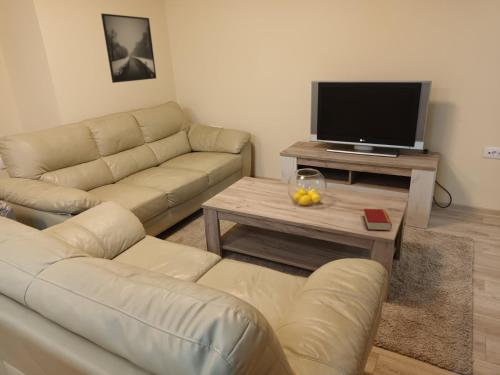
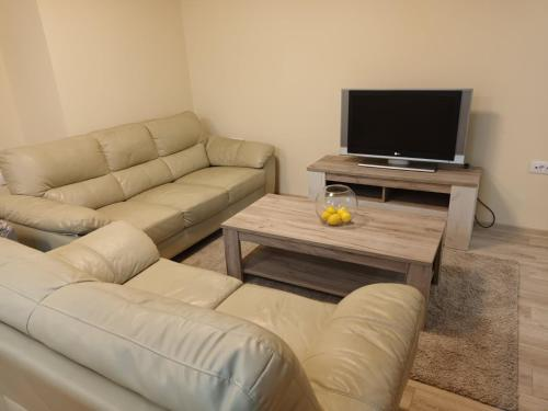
- book [362,208,393,232]
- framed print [100,13,157,84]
